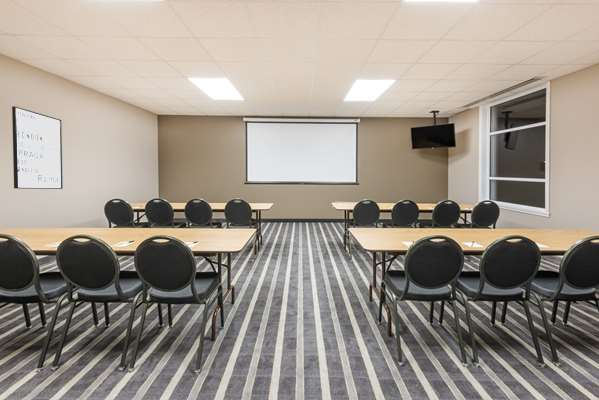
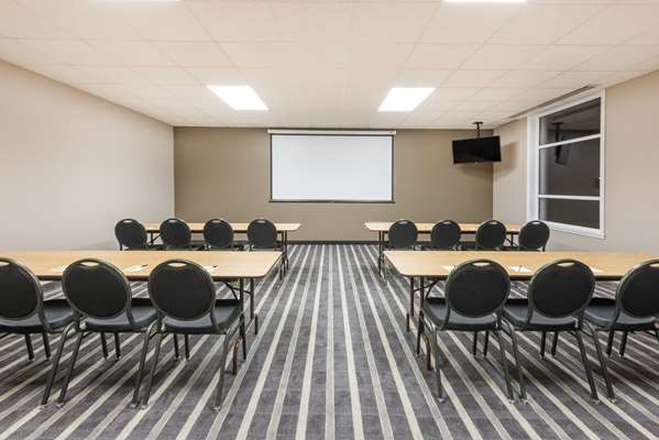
- wall art [11,105,64,190]
